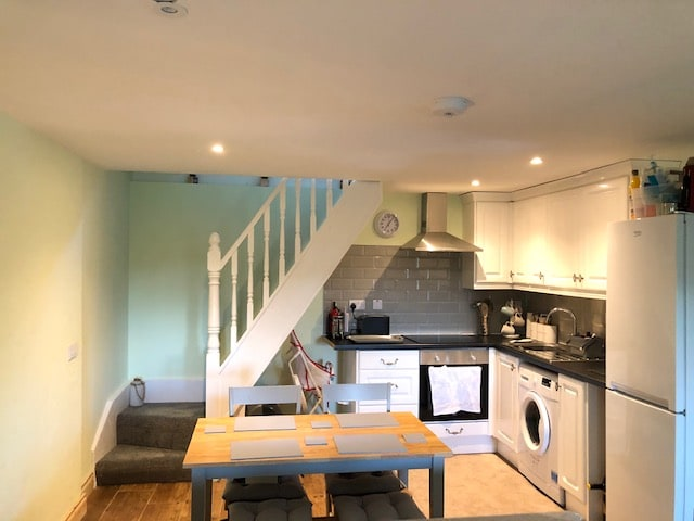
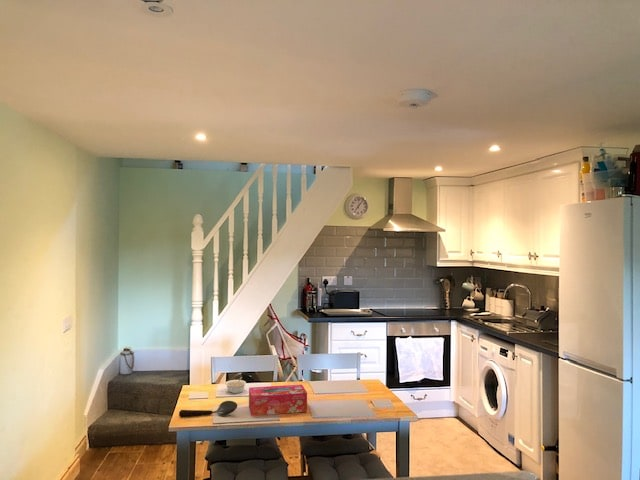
+ legume [224,376,247,394]
+ spoon [178,400,238,419]
+ tissue box [248,384,308,417]
